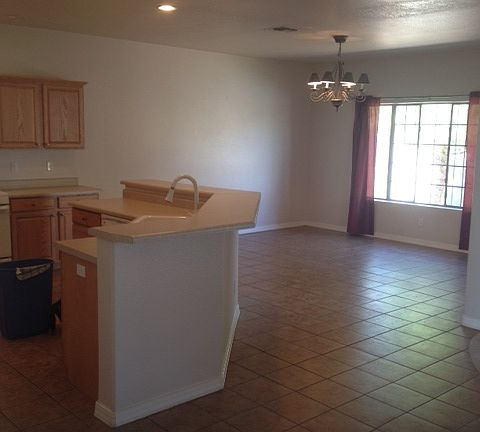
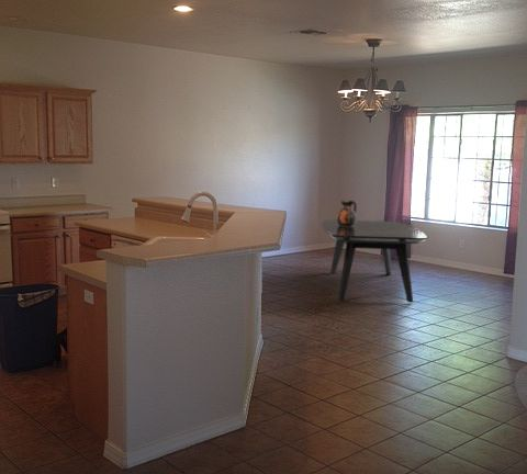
+ dining table [321,218,428,304]
+ ceramic jug [336,199,358,227]
